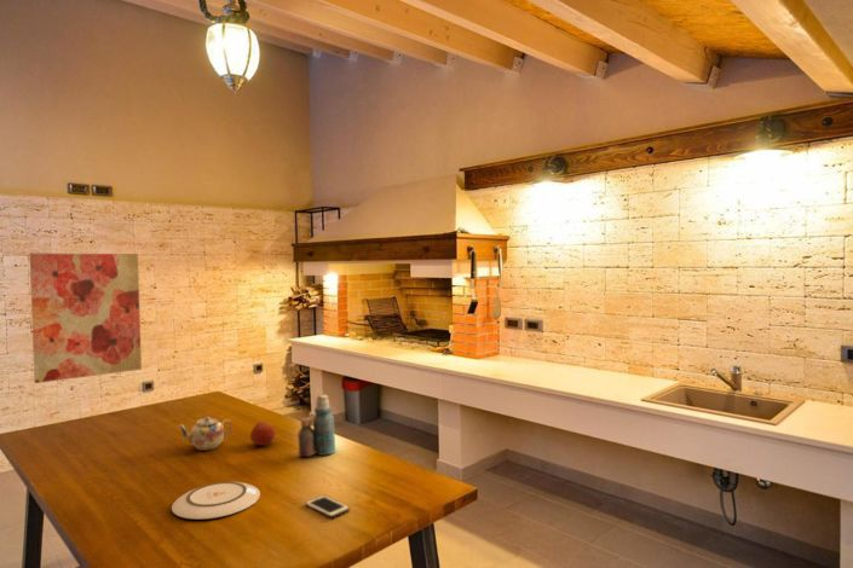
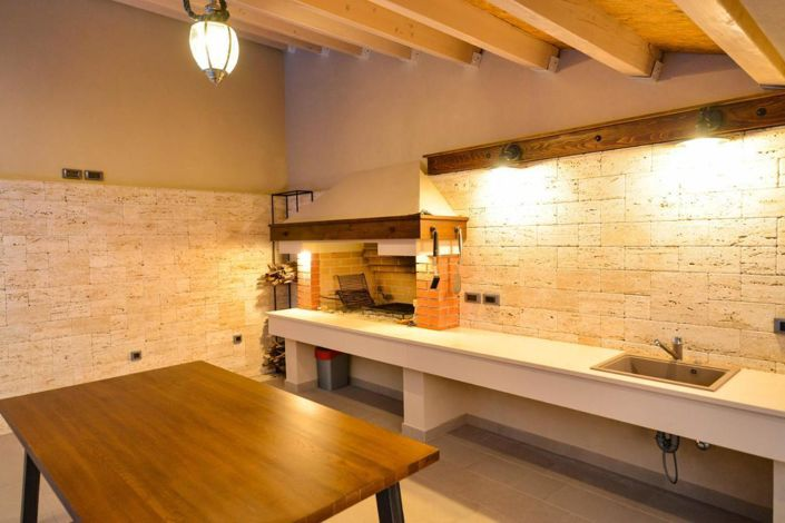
- plate [171,481,261,521]
- wall art [29,253,143,384]
- fruit [249,421,276,447]
- bottle [296,394,336,458]
- cell phone [304,494,351,518]
- teapot [177,416,232,452]
